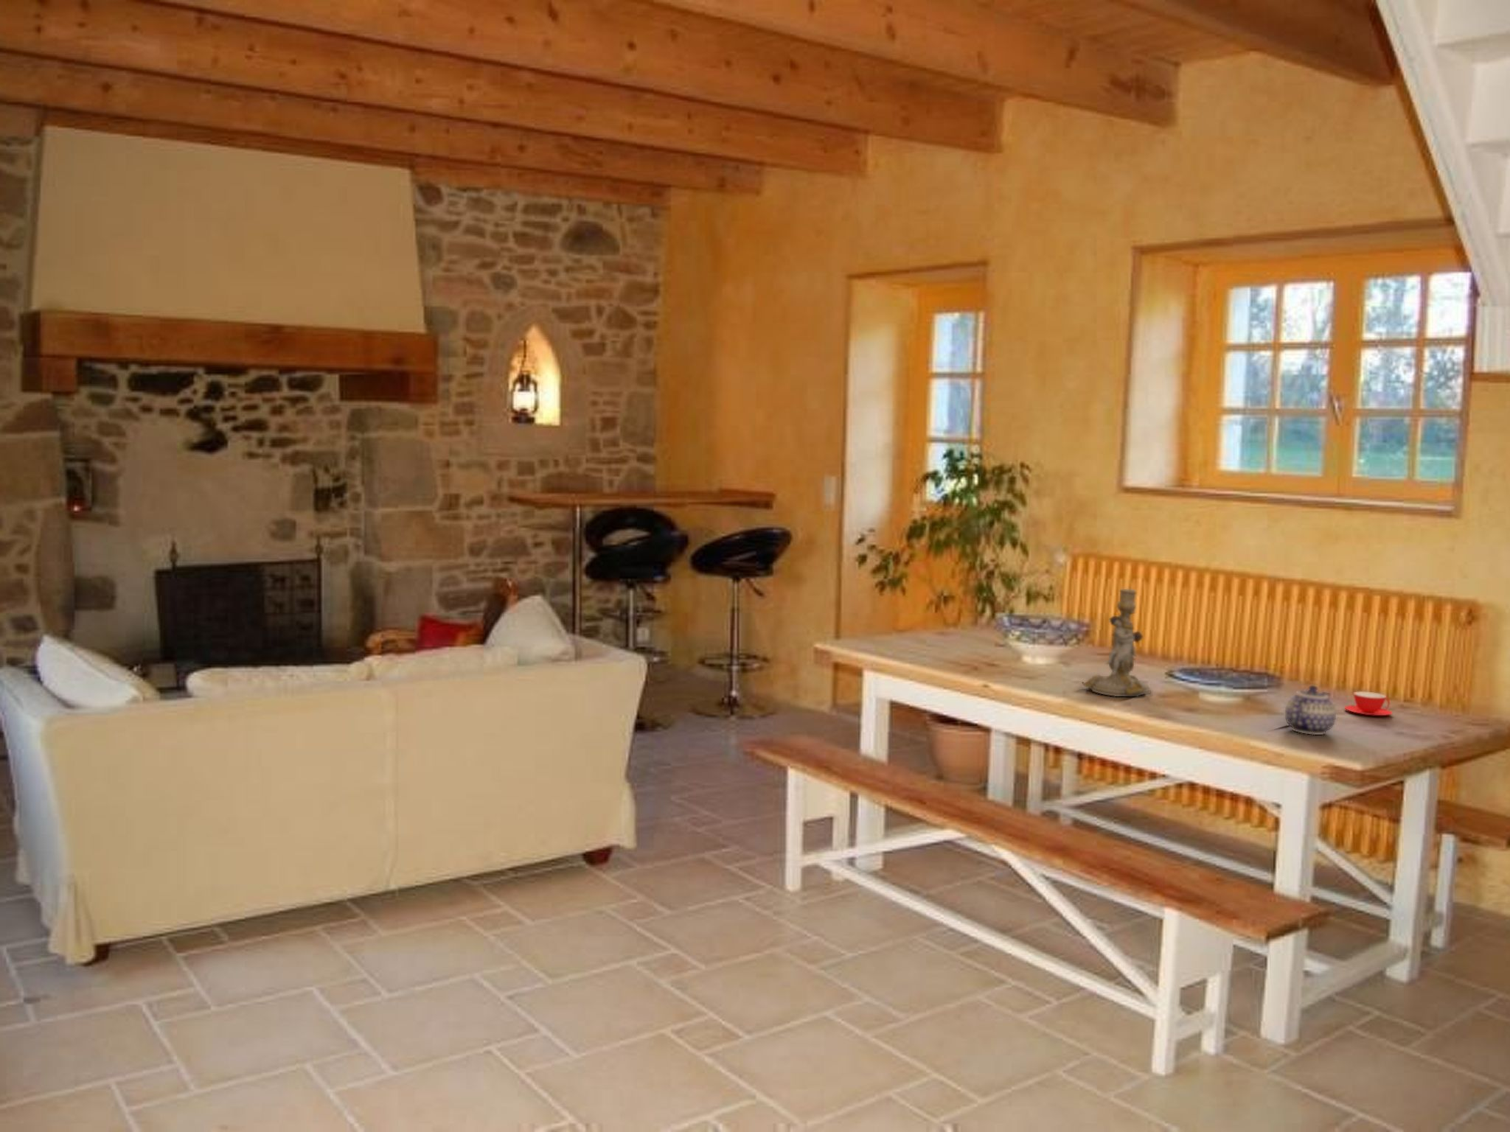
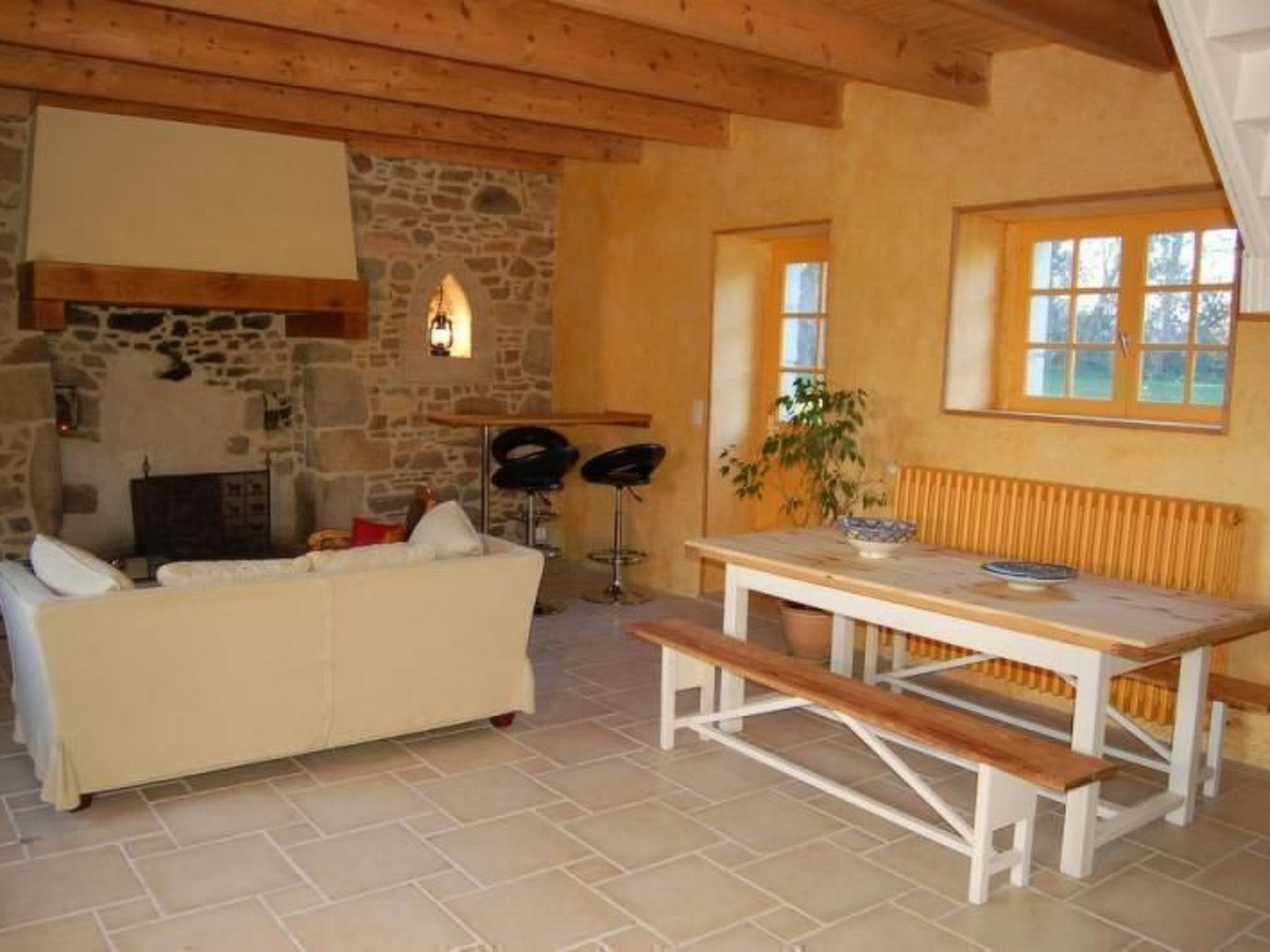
- candlestick [1081,589,1152,697]
- teacup [1344,691,1393,716]
- teapot [1284,685,1336,736]
